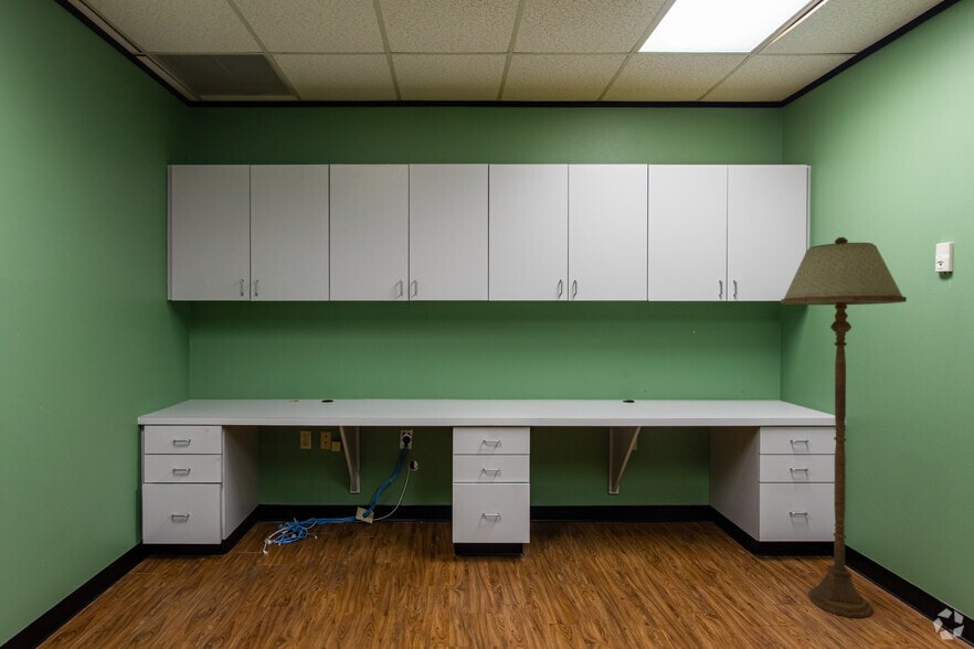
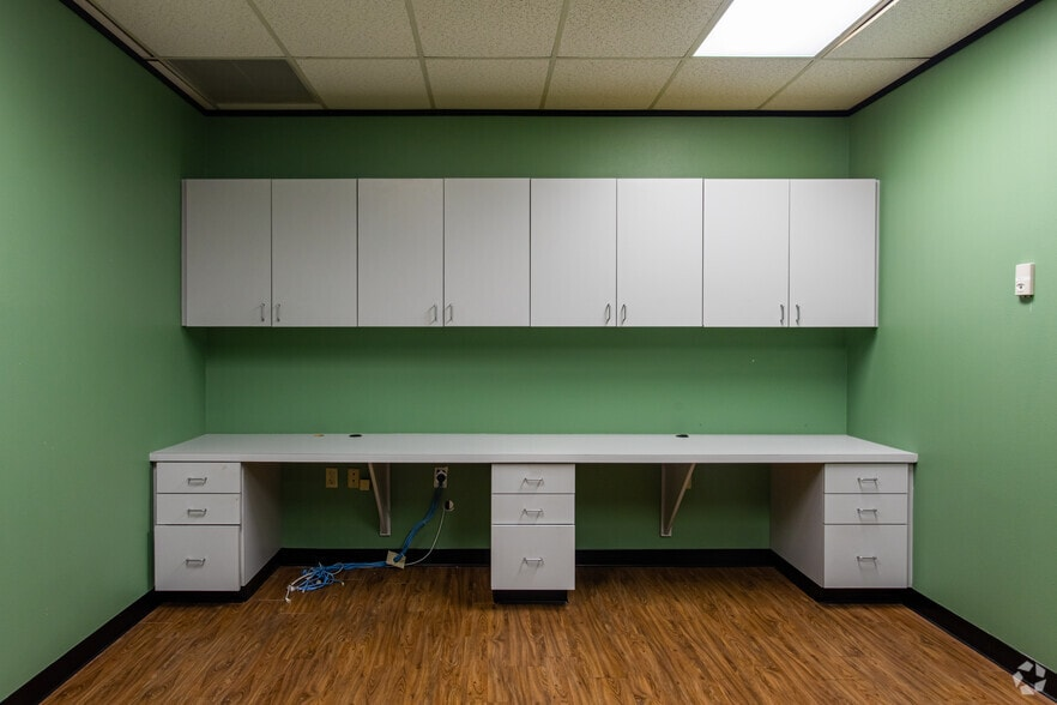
- floor lamp [780,236,908,618]
